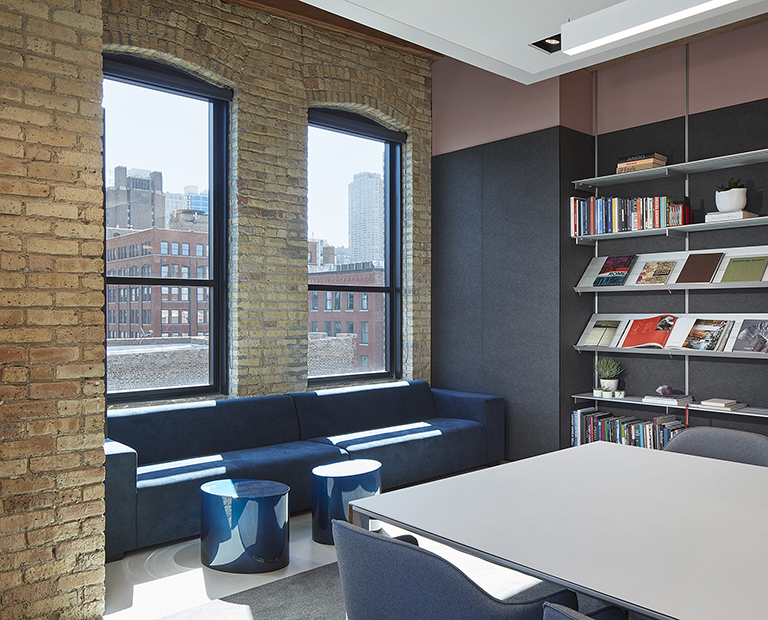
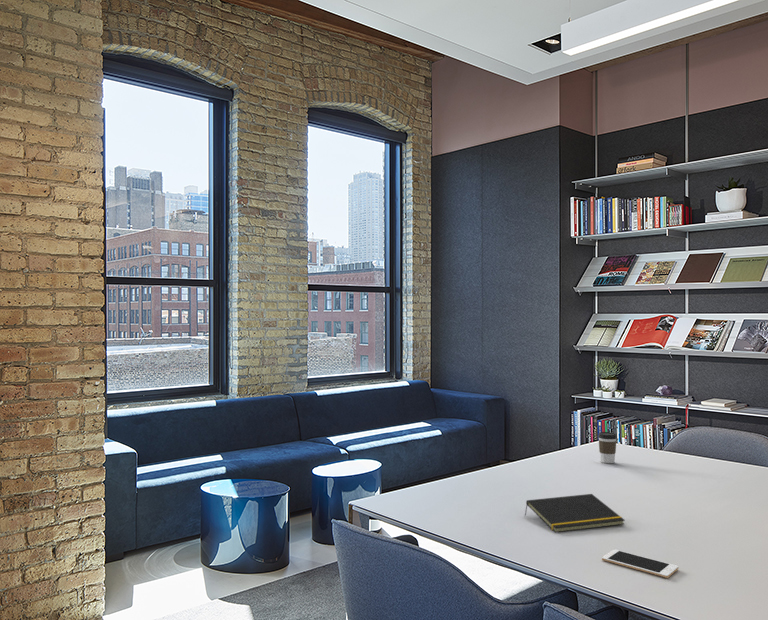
+ notepad [524,493,626,534]
+ cell phone [601,549,679,579]
+ coffee cup [597,431,618,464]
